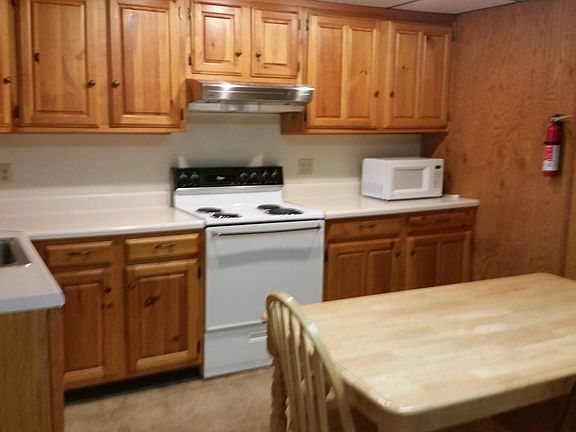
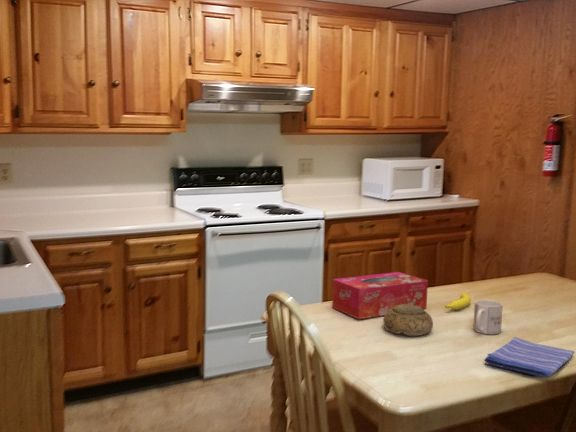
+ mug [472,299,504,335]
+ banana [444,292,472,311]
+ dish towel [483,336,575,378]
+ bowl [382,304,434,337]
+ tissue box [331,271,429,320]
